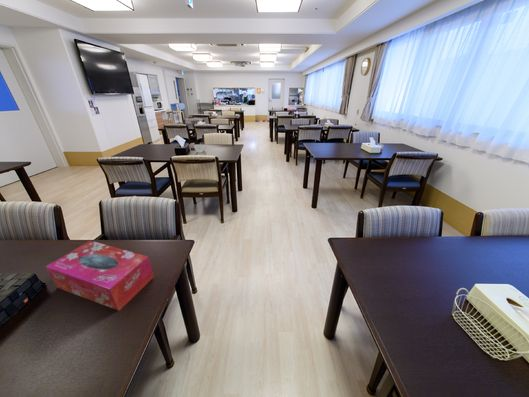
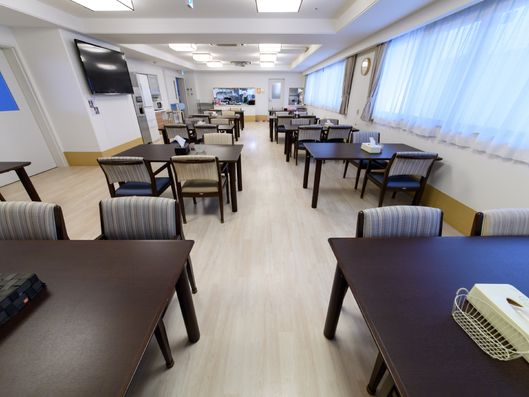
- tissue box [45,240,155,312]
